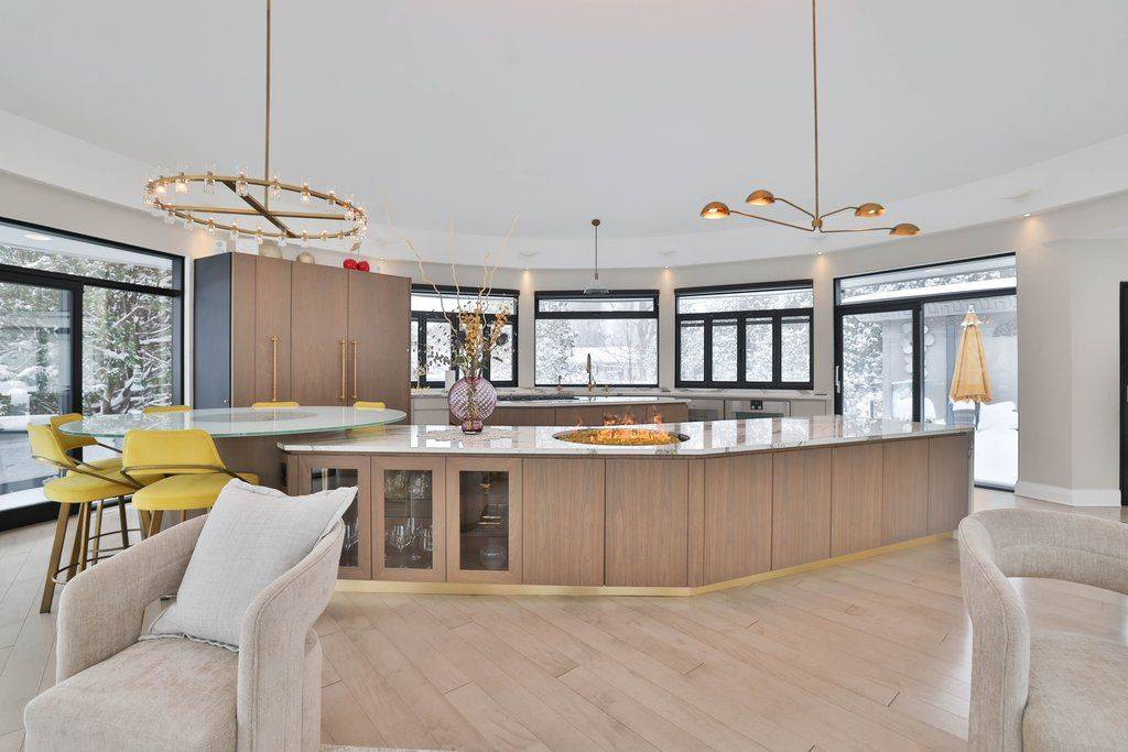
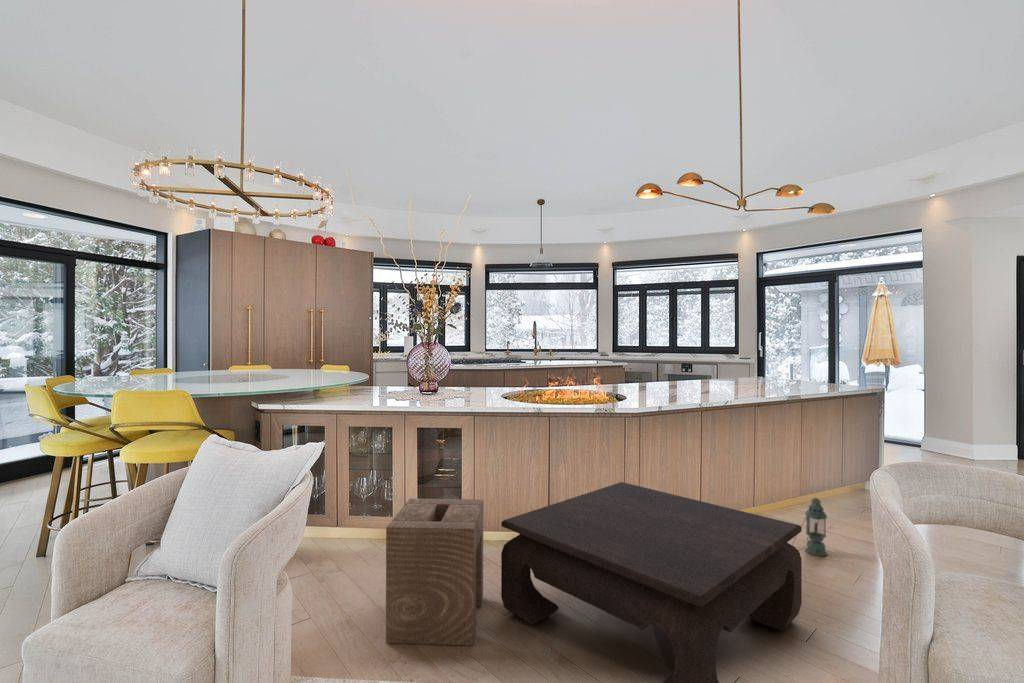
+ lantern [791,497,828,557]
+ stool [385,497,484,647]
+ coffee table [500,481,803,683]
